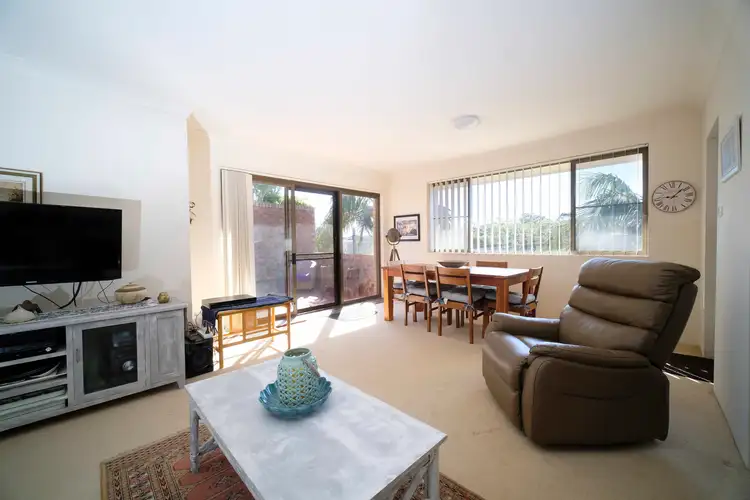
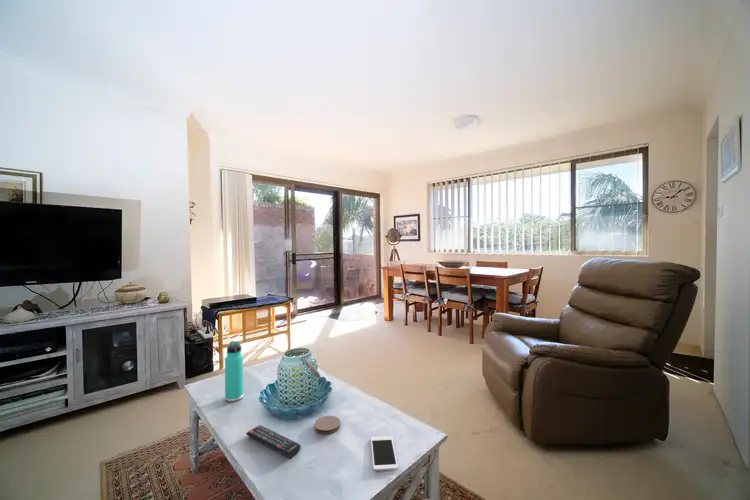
+ coaster [313,415,341,435]
+ remote control [245,424,302,459]
+ thermos bottle [224,340,245,403]
+ cell phone [370,435,399,471]
